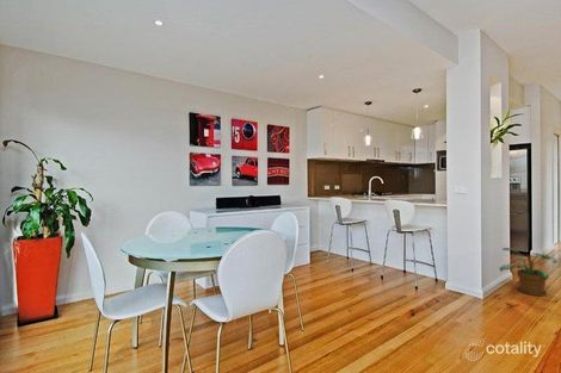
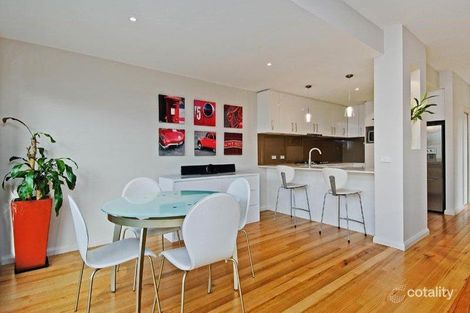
- potted plant [499,247,559,297]
